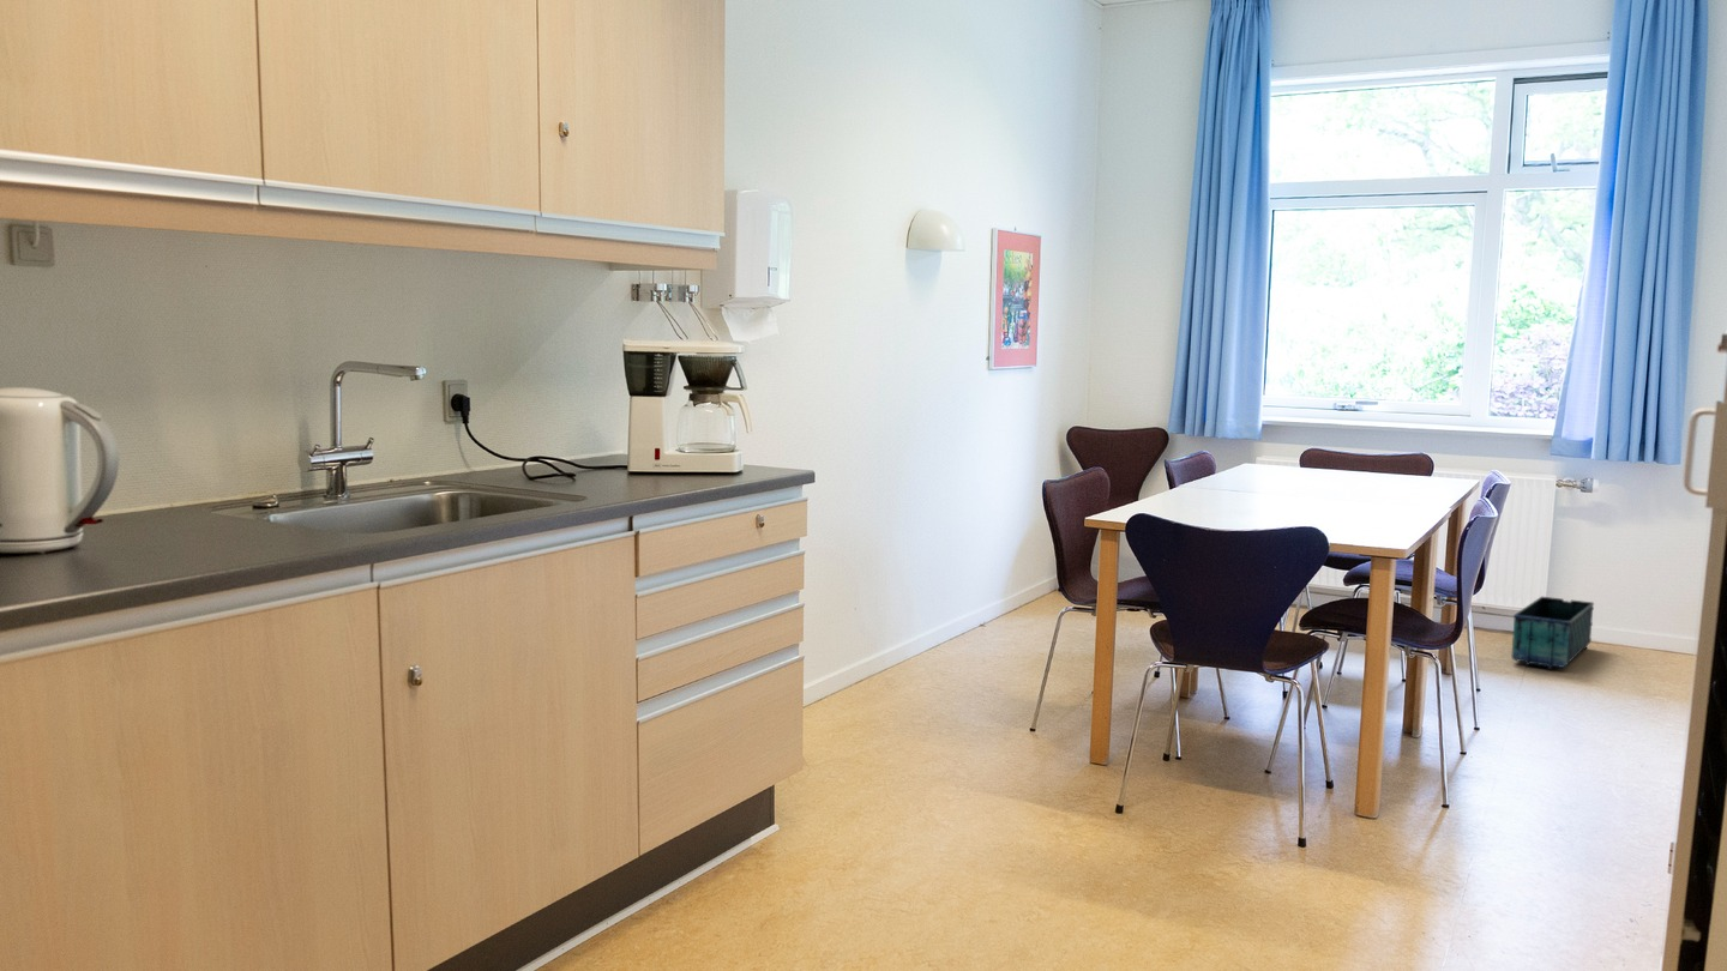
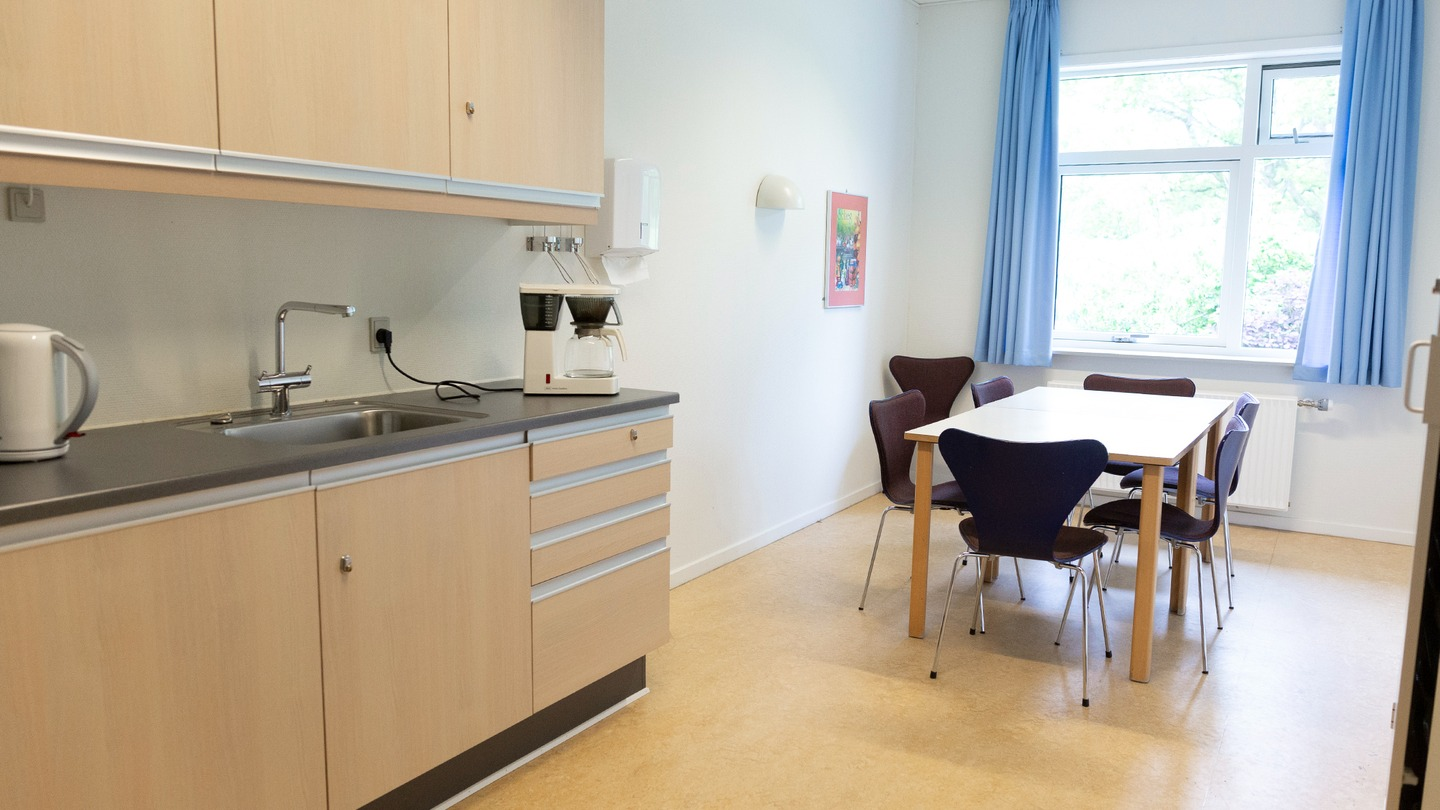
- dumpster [1510,596,1595,670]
